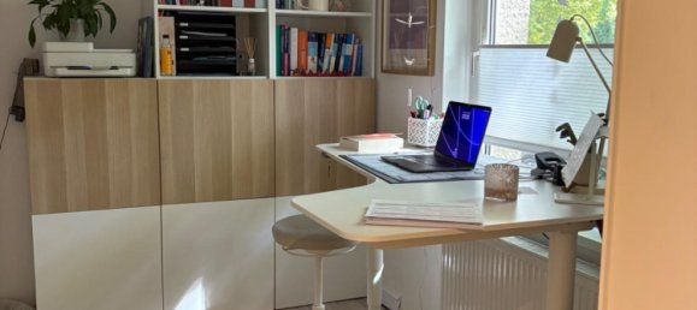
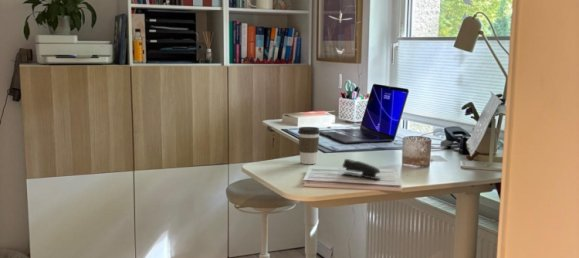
+ coffee cup [297,126,321,165]
+ stapler [341,158,383,180]
